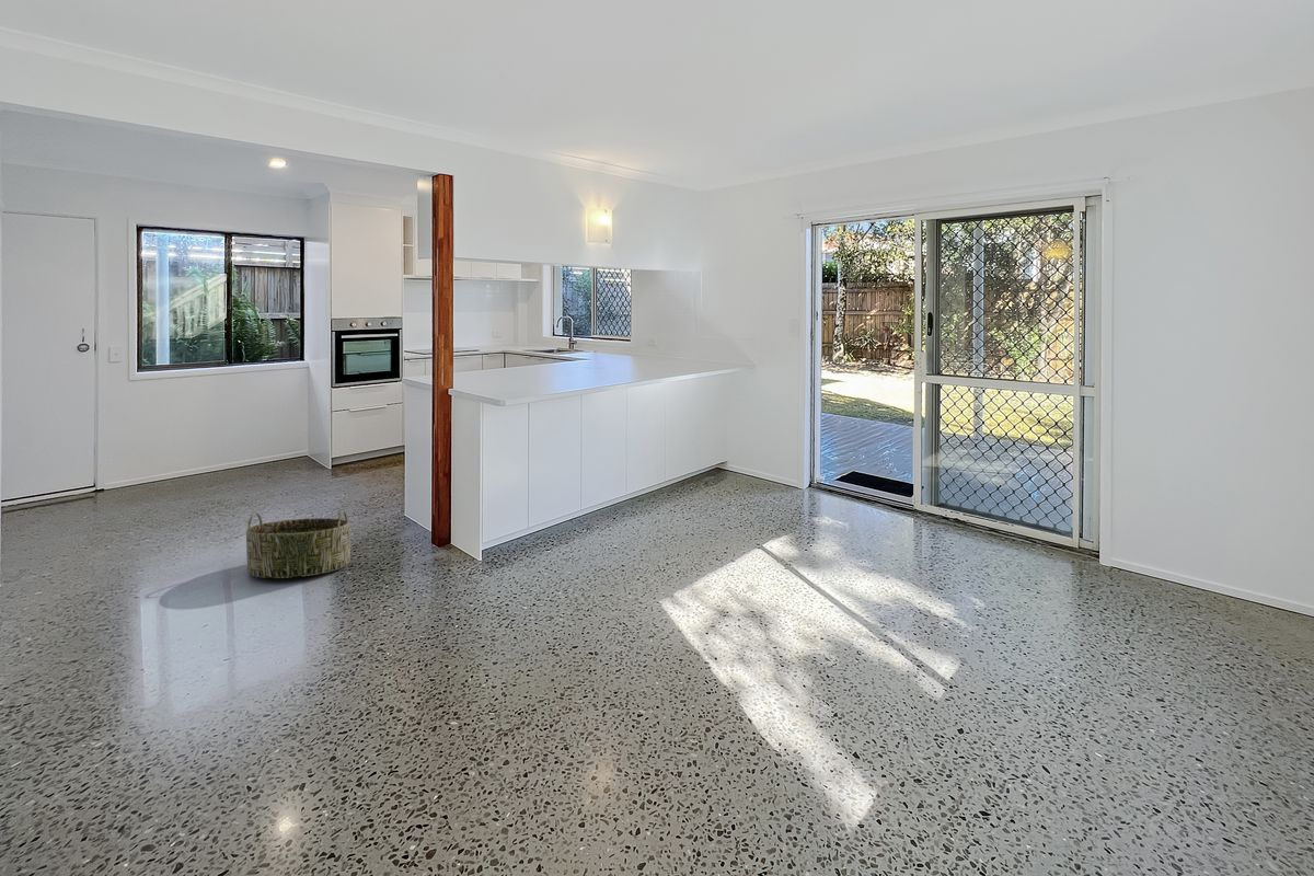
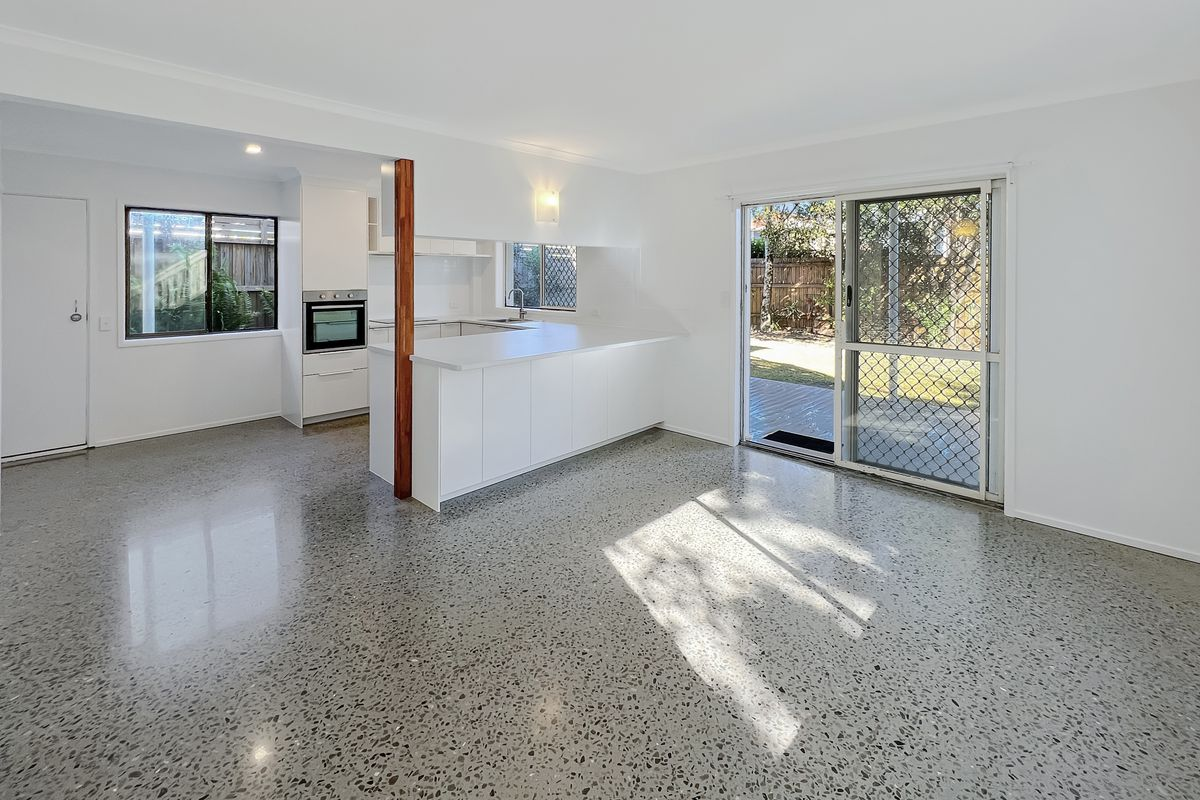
- basket [245,509,351,579]
